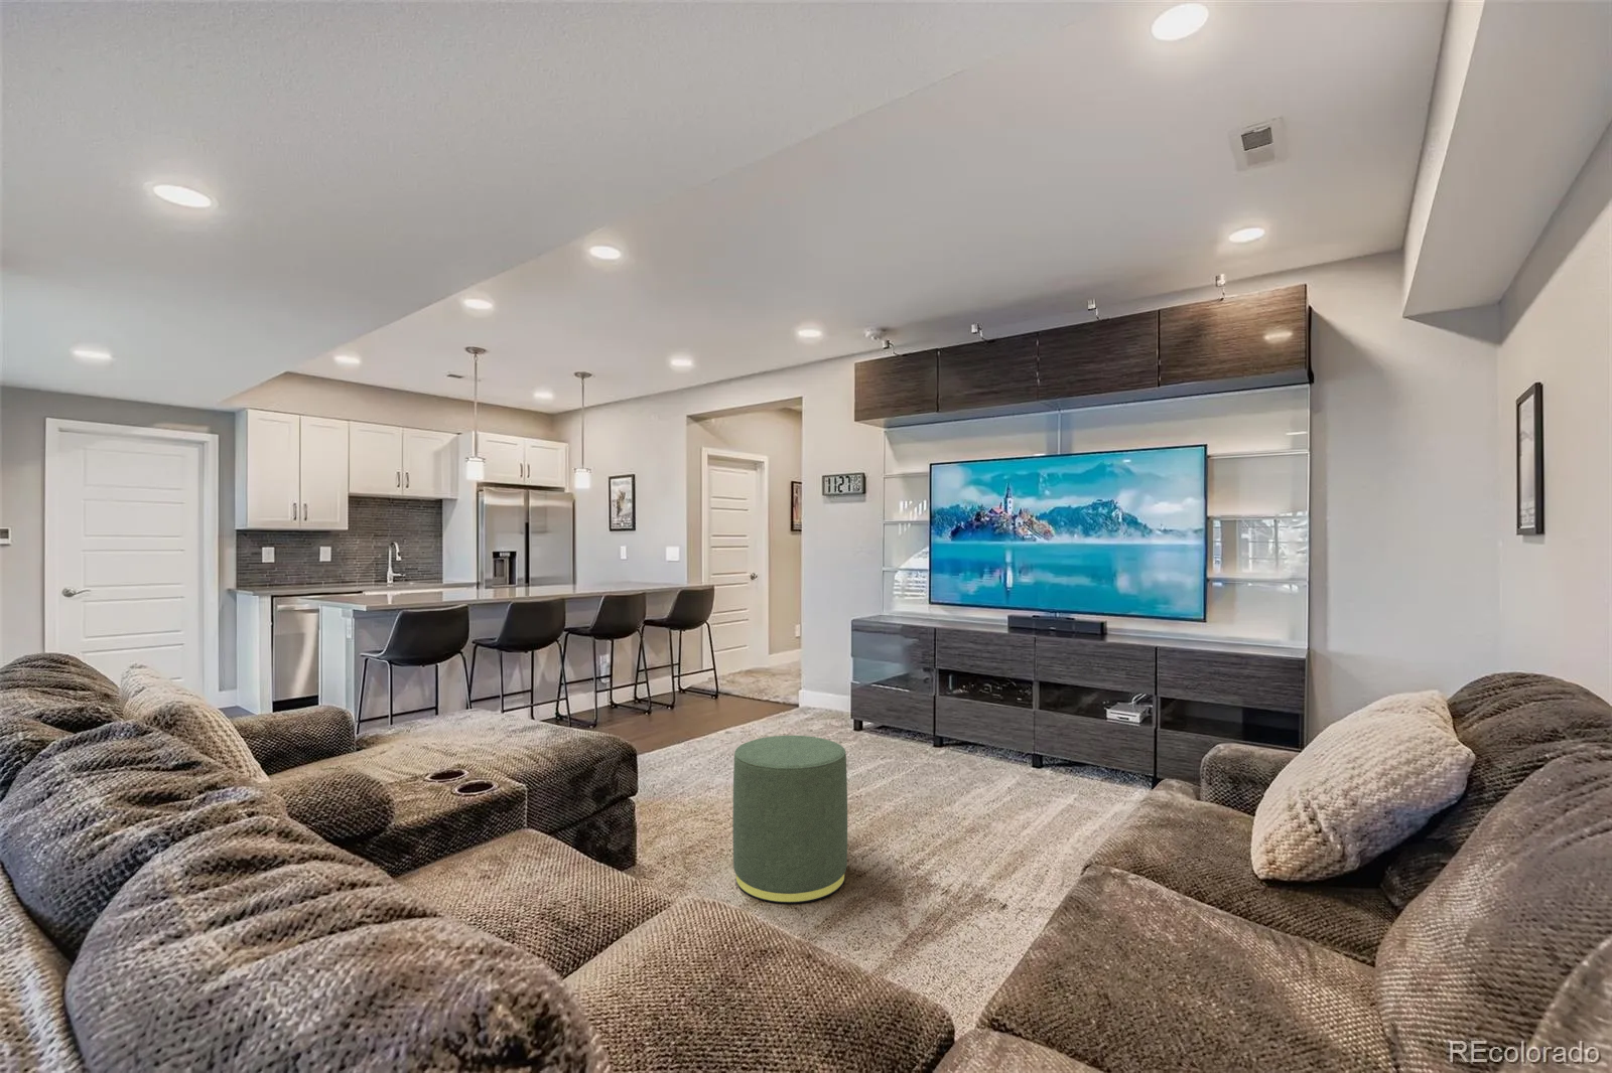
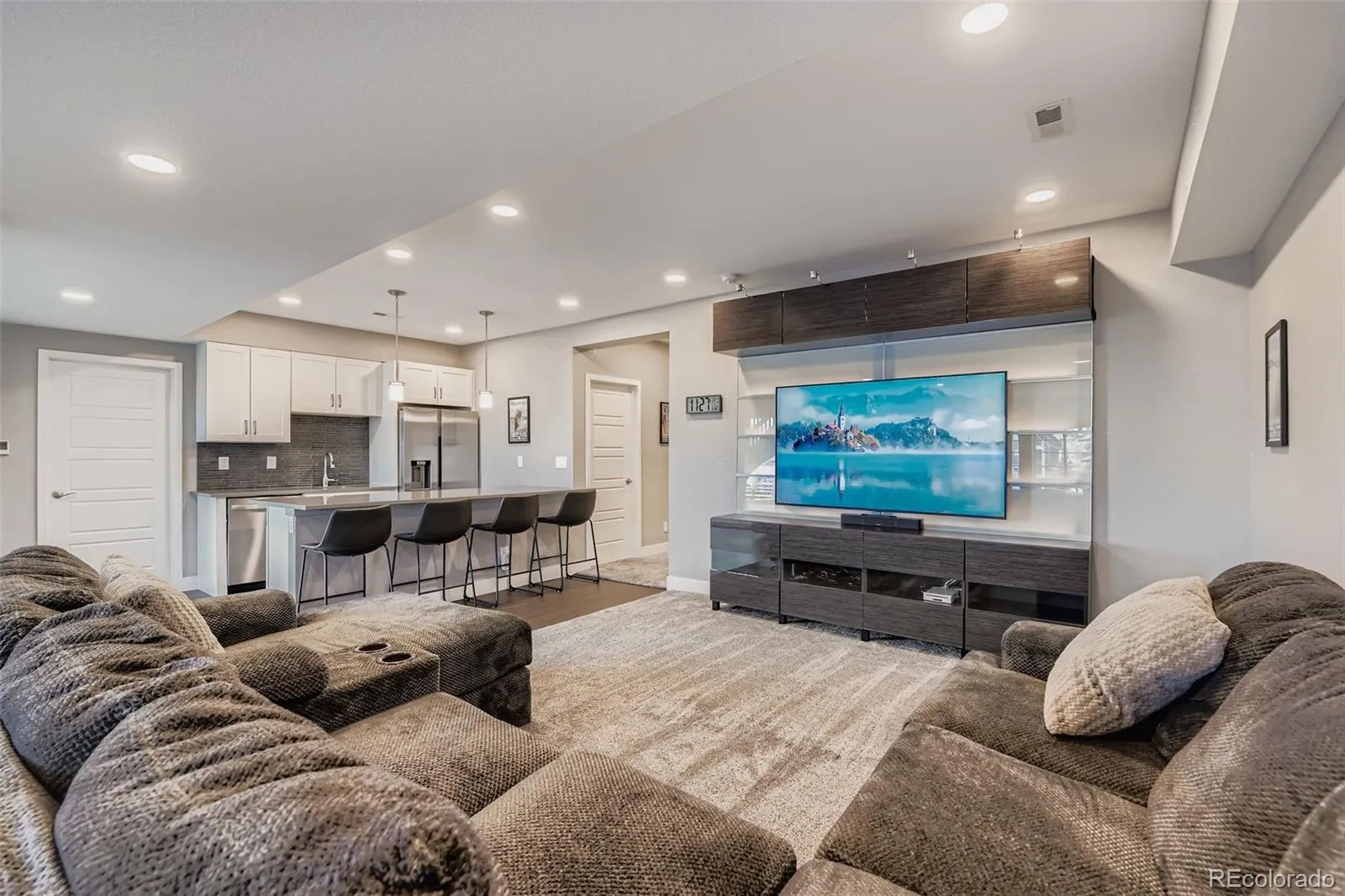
- ottoman [731,735,849,905]
